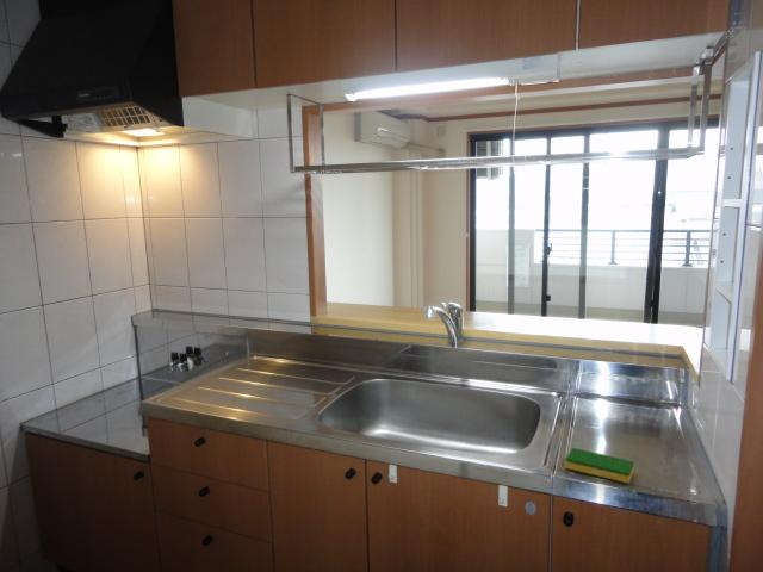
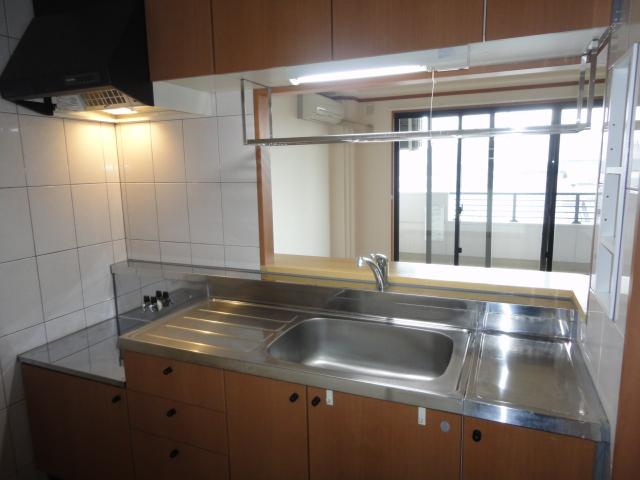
- dish sponge [564,447,635,484]
